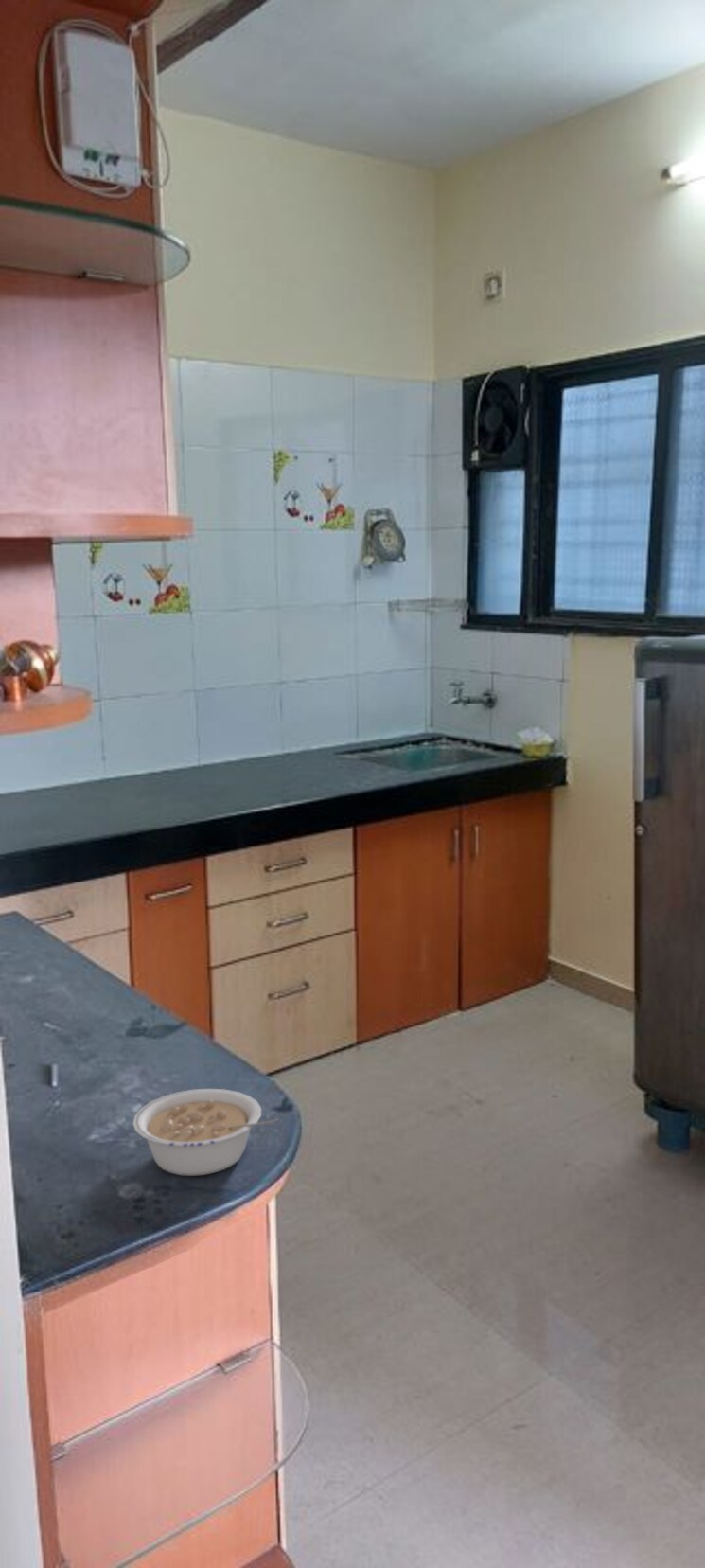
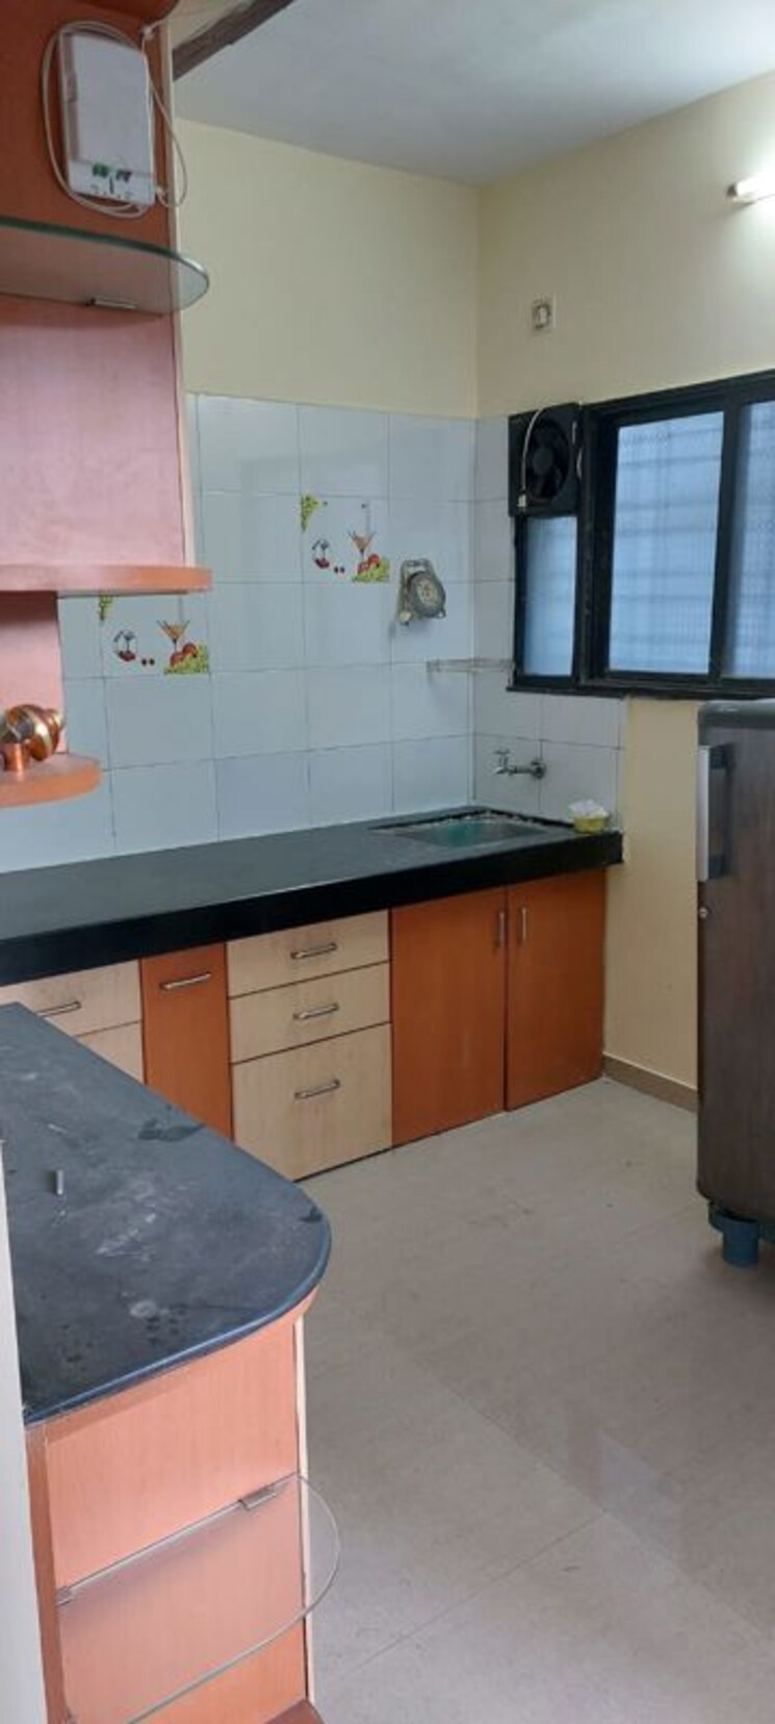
- legume [132,1088,278,1177]
